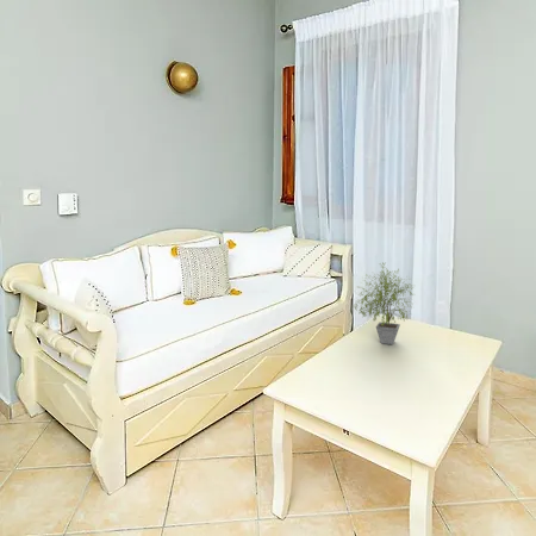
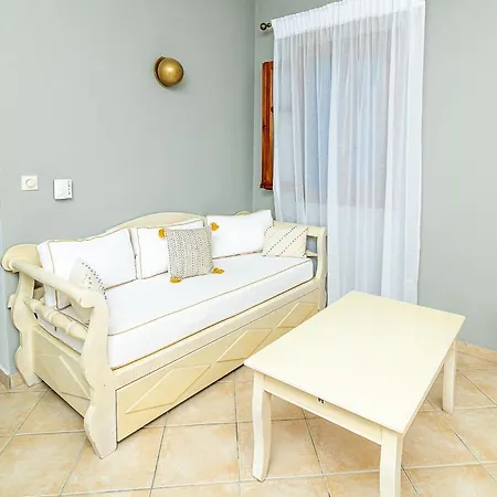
- potted plant [353,261,416,345]
